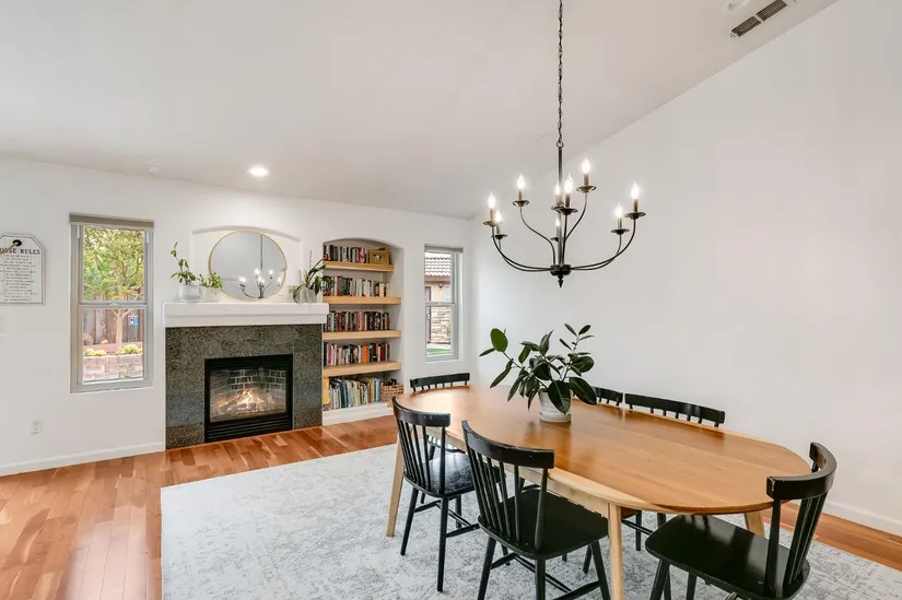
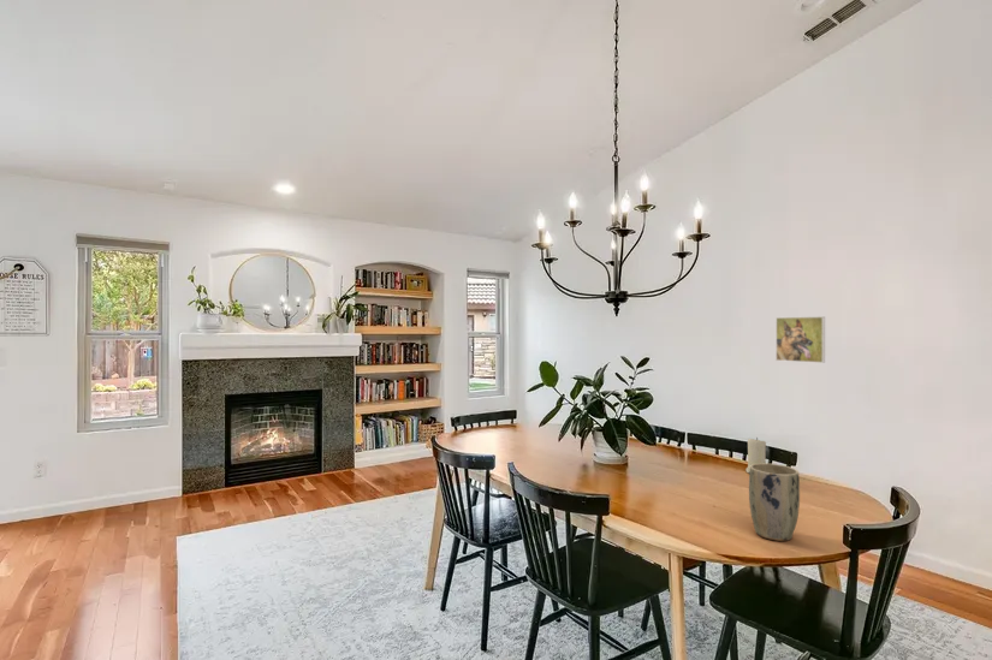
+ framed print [774,315,826,364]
+ plant pot [748,463,801,542]
+ candle [746,436,767,474]
